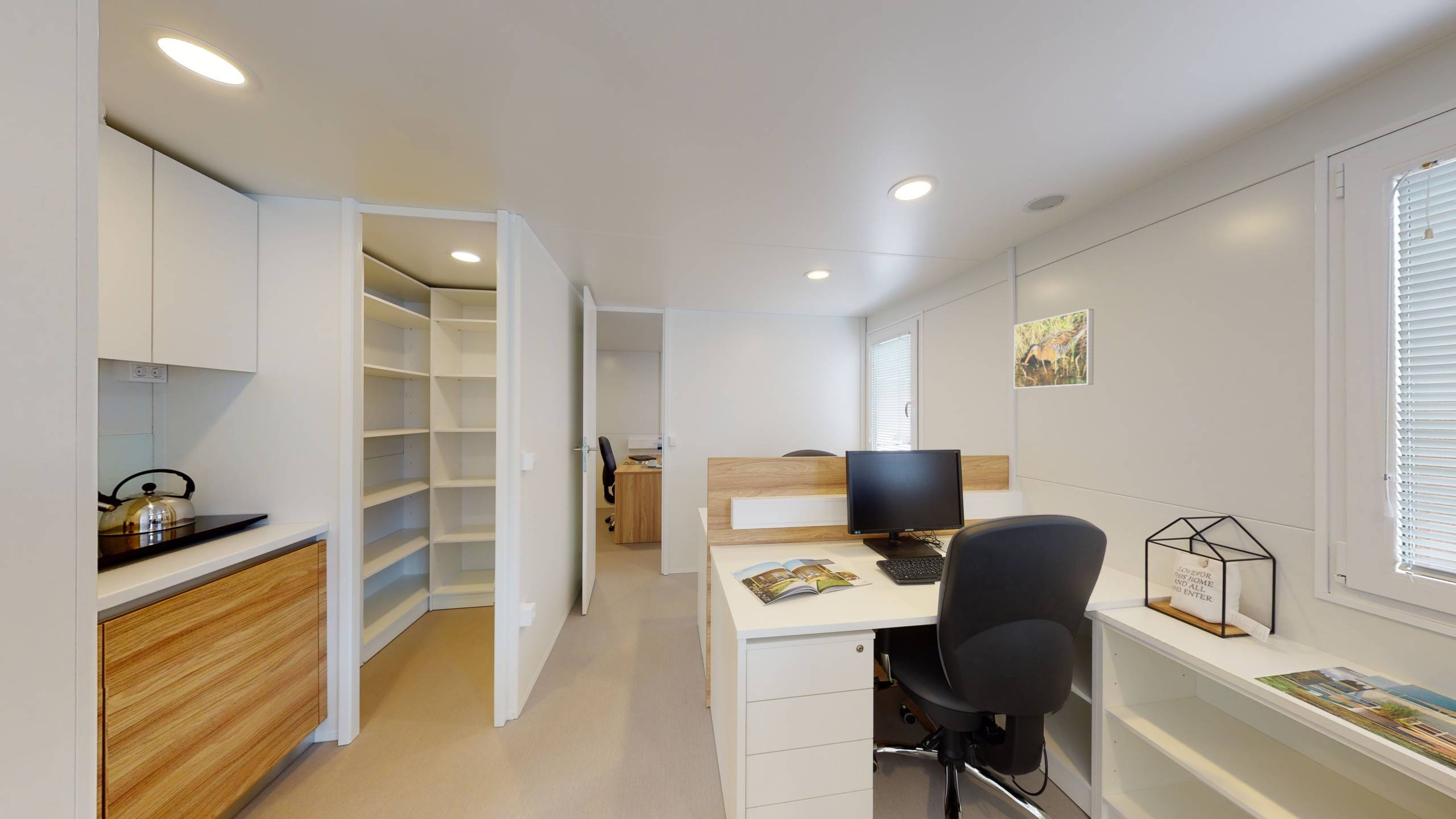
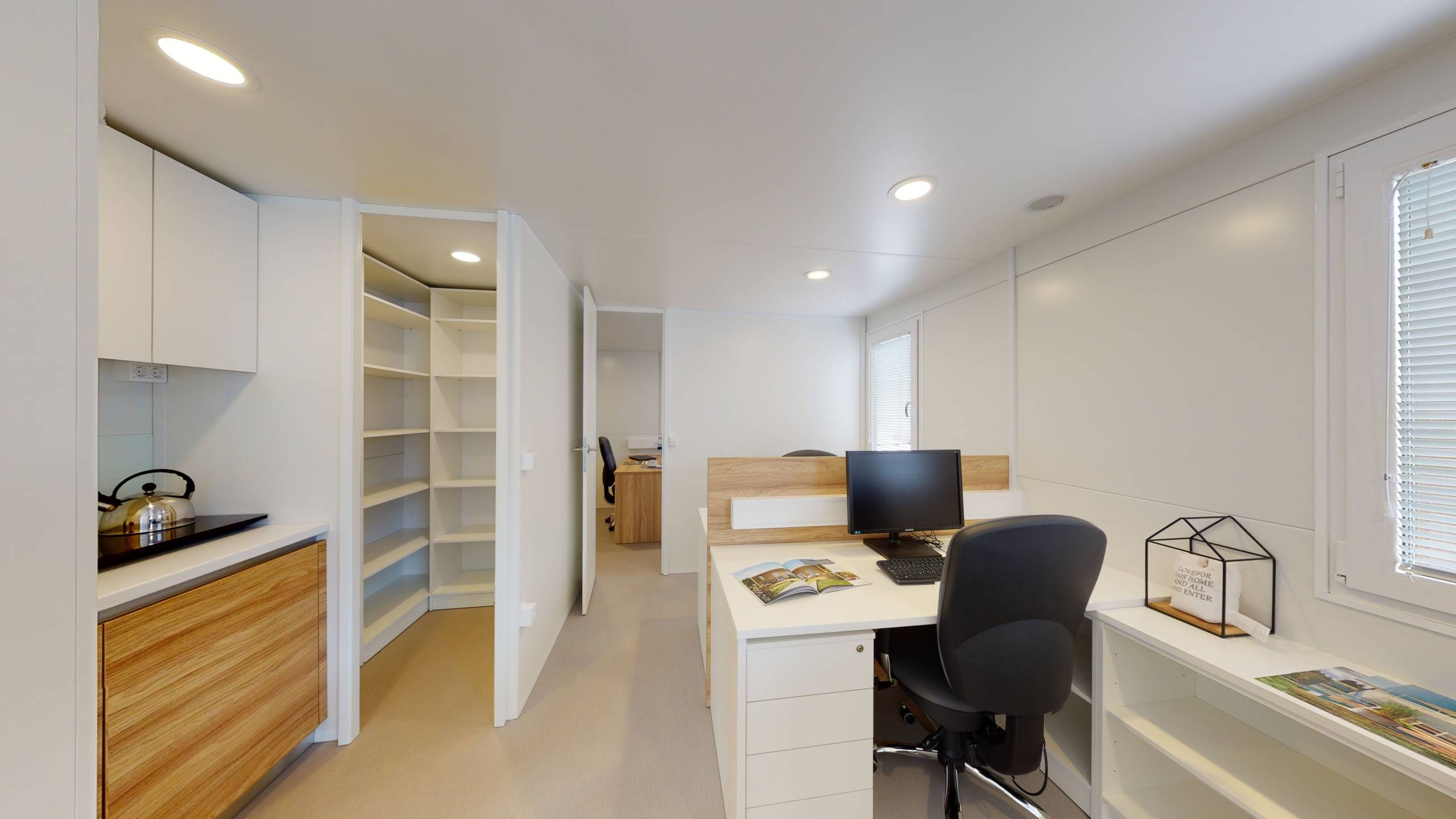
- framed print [1013,308,1094,389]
